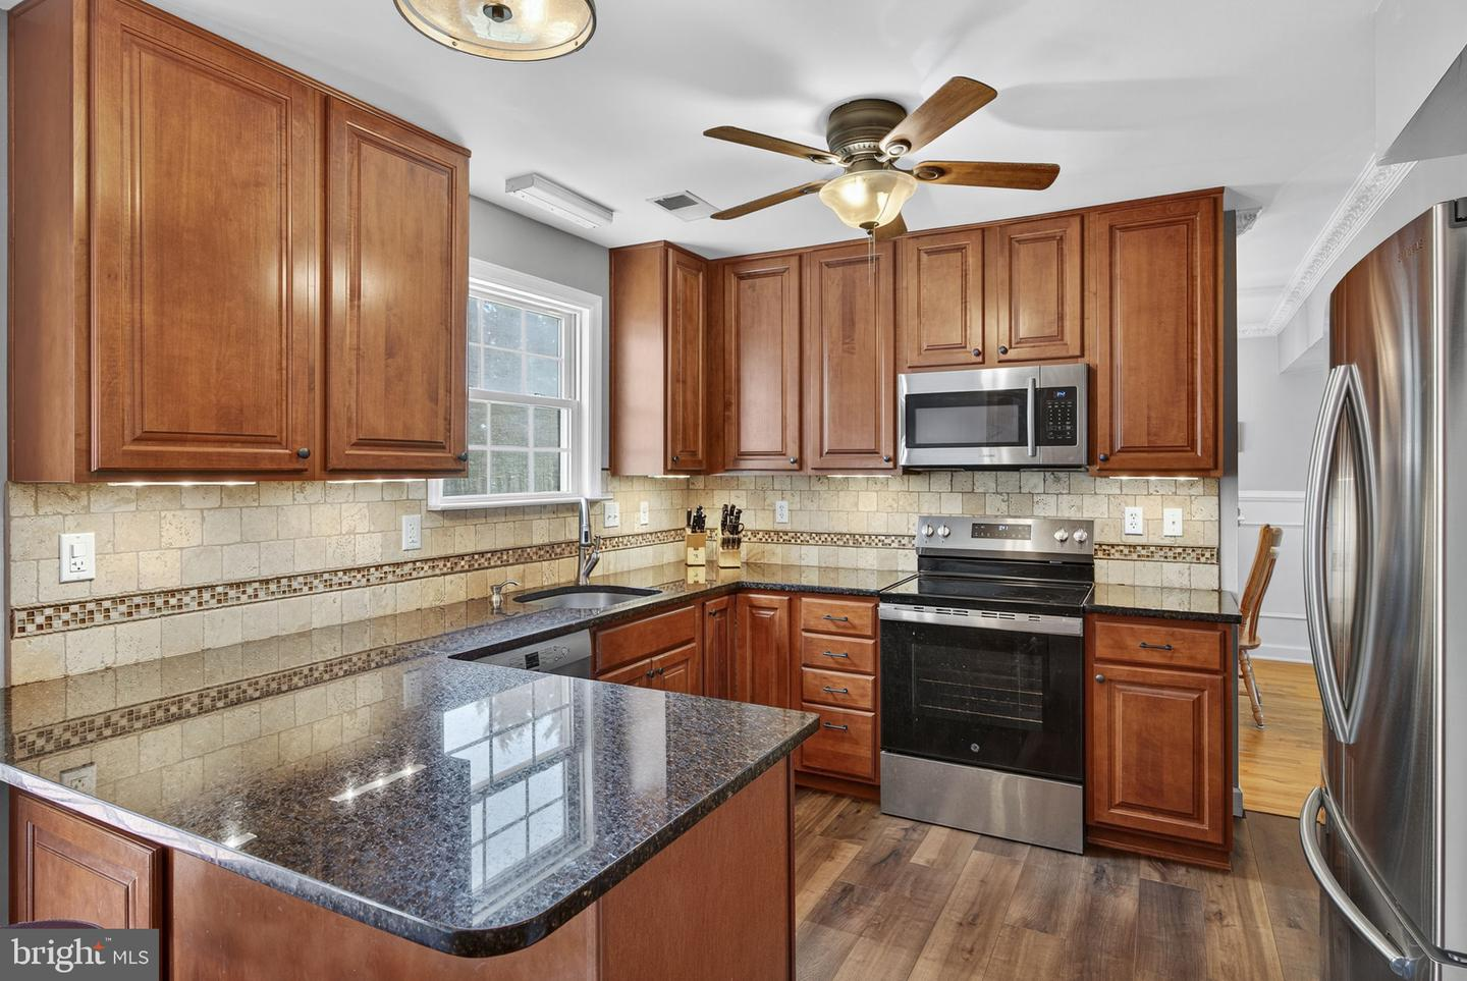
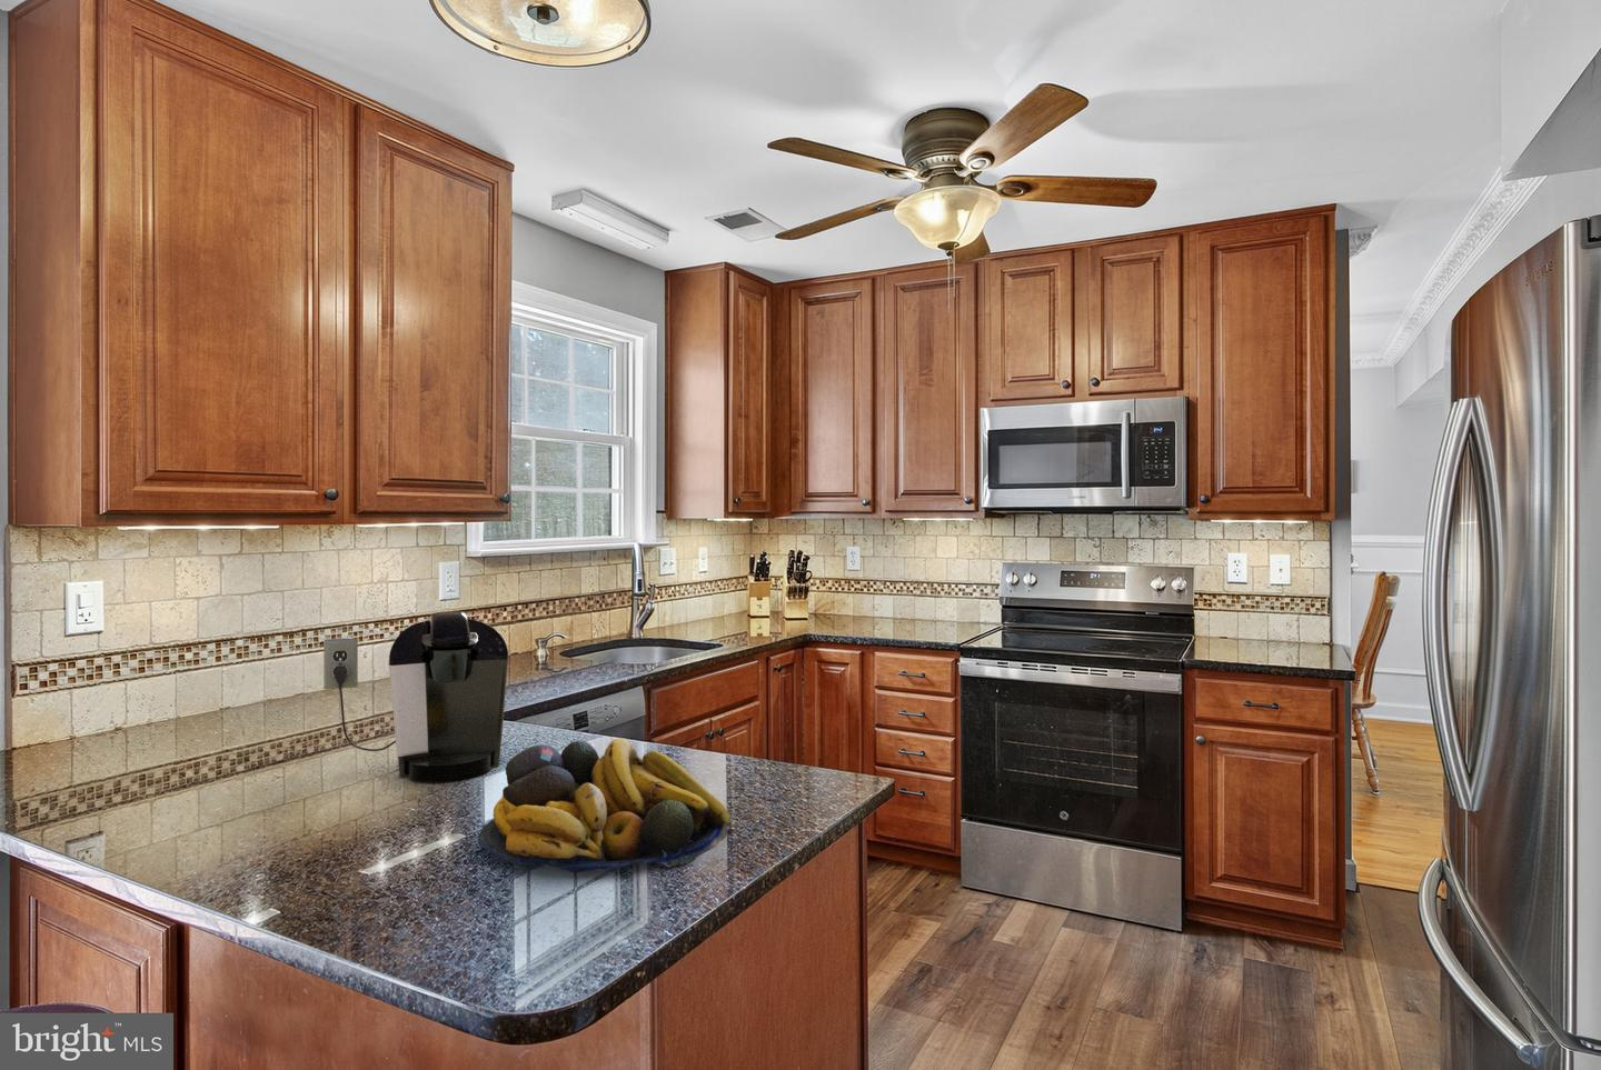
+ coffee maker [323,610,509,783]
+ fruit bowl [477,737,731,873]
